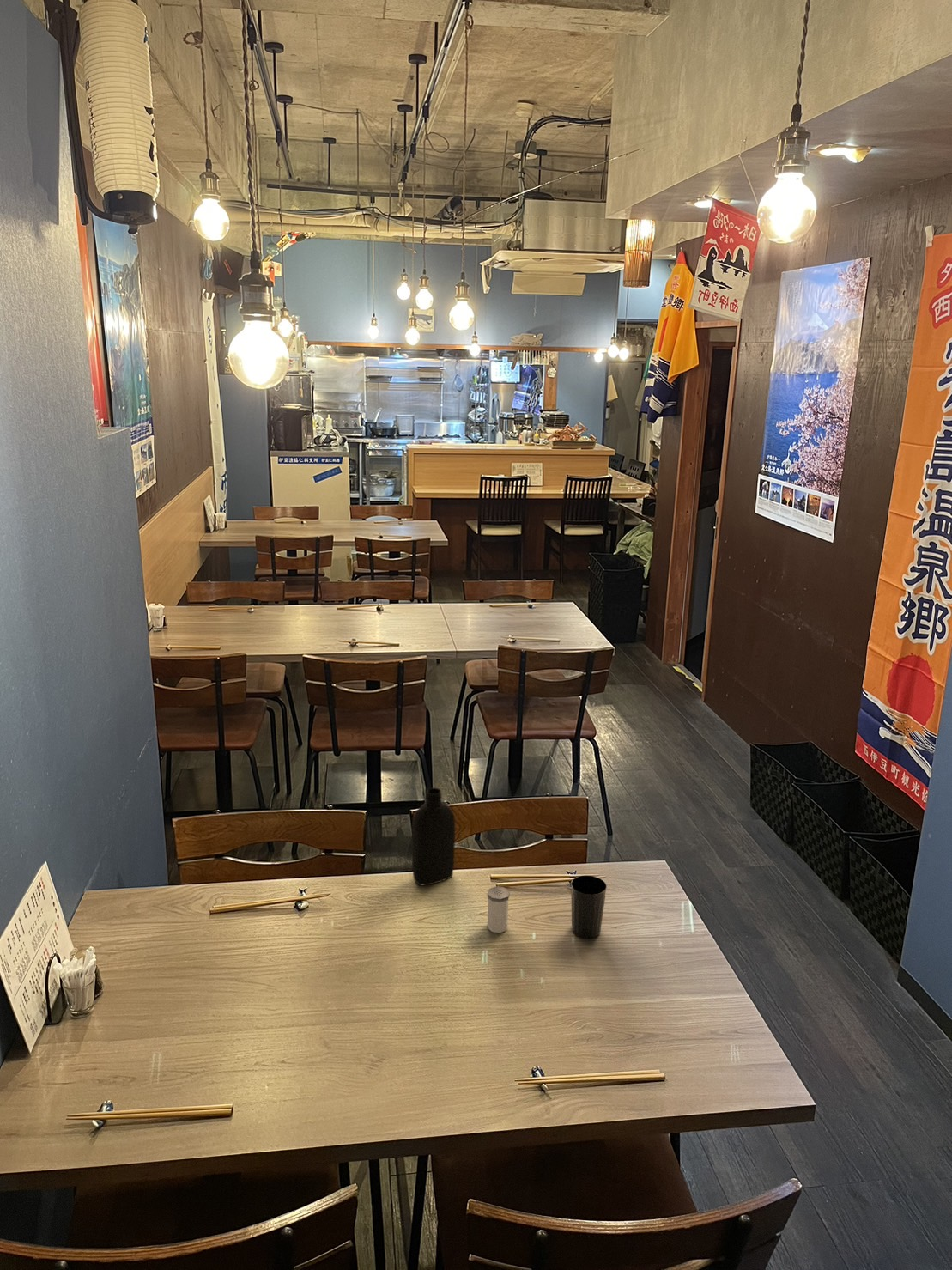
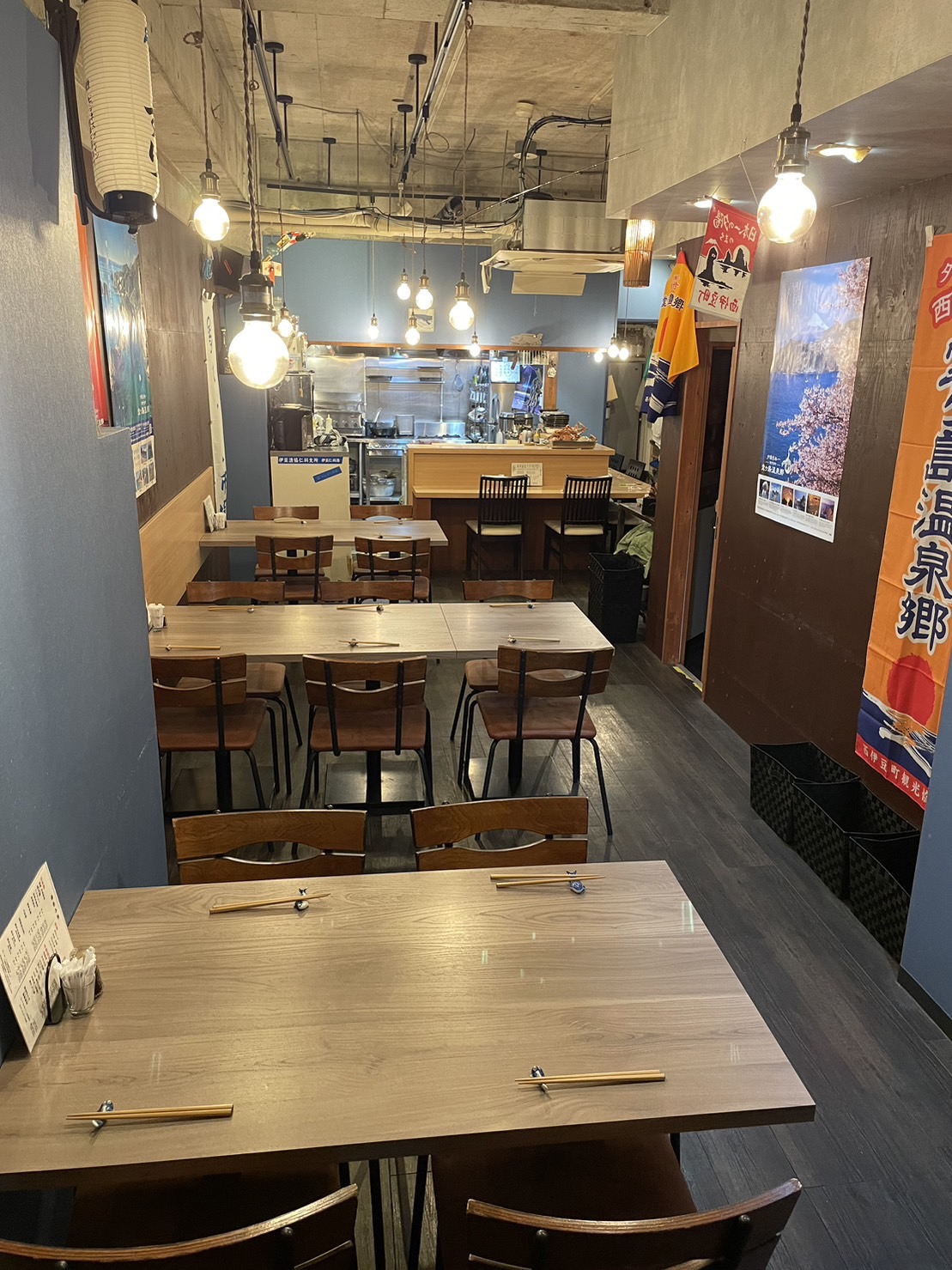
- salt shaker [487,885,511,933]
- cup [570,875,608,939]
- bottle [411,787,456,887]
